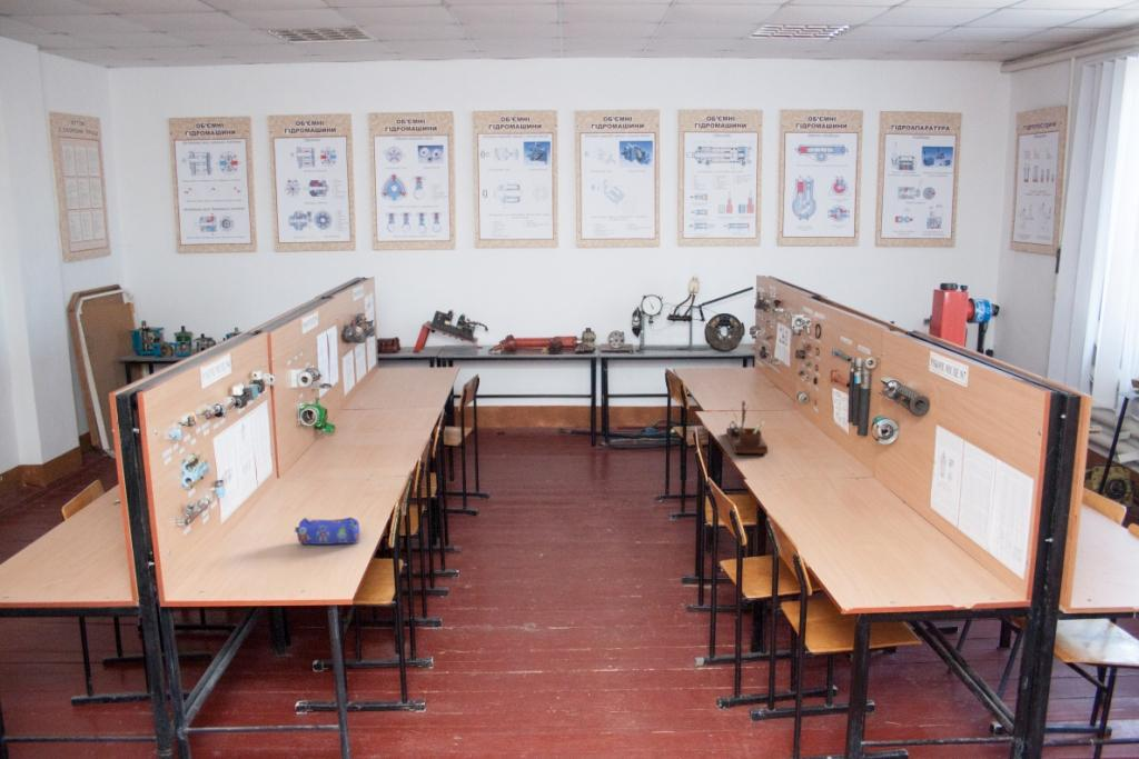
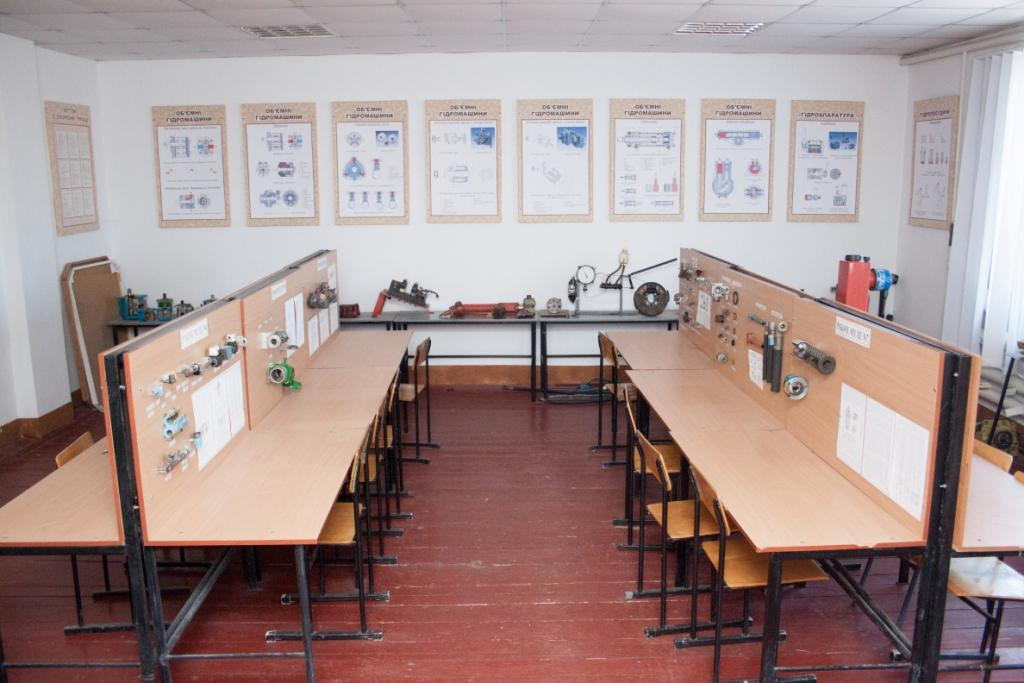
- pencil case [294,517,360,546]
- desk organizer [725,399,769,455]
